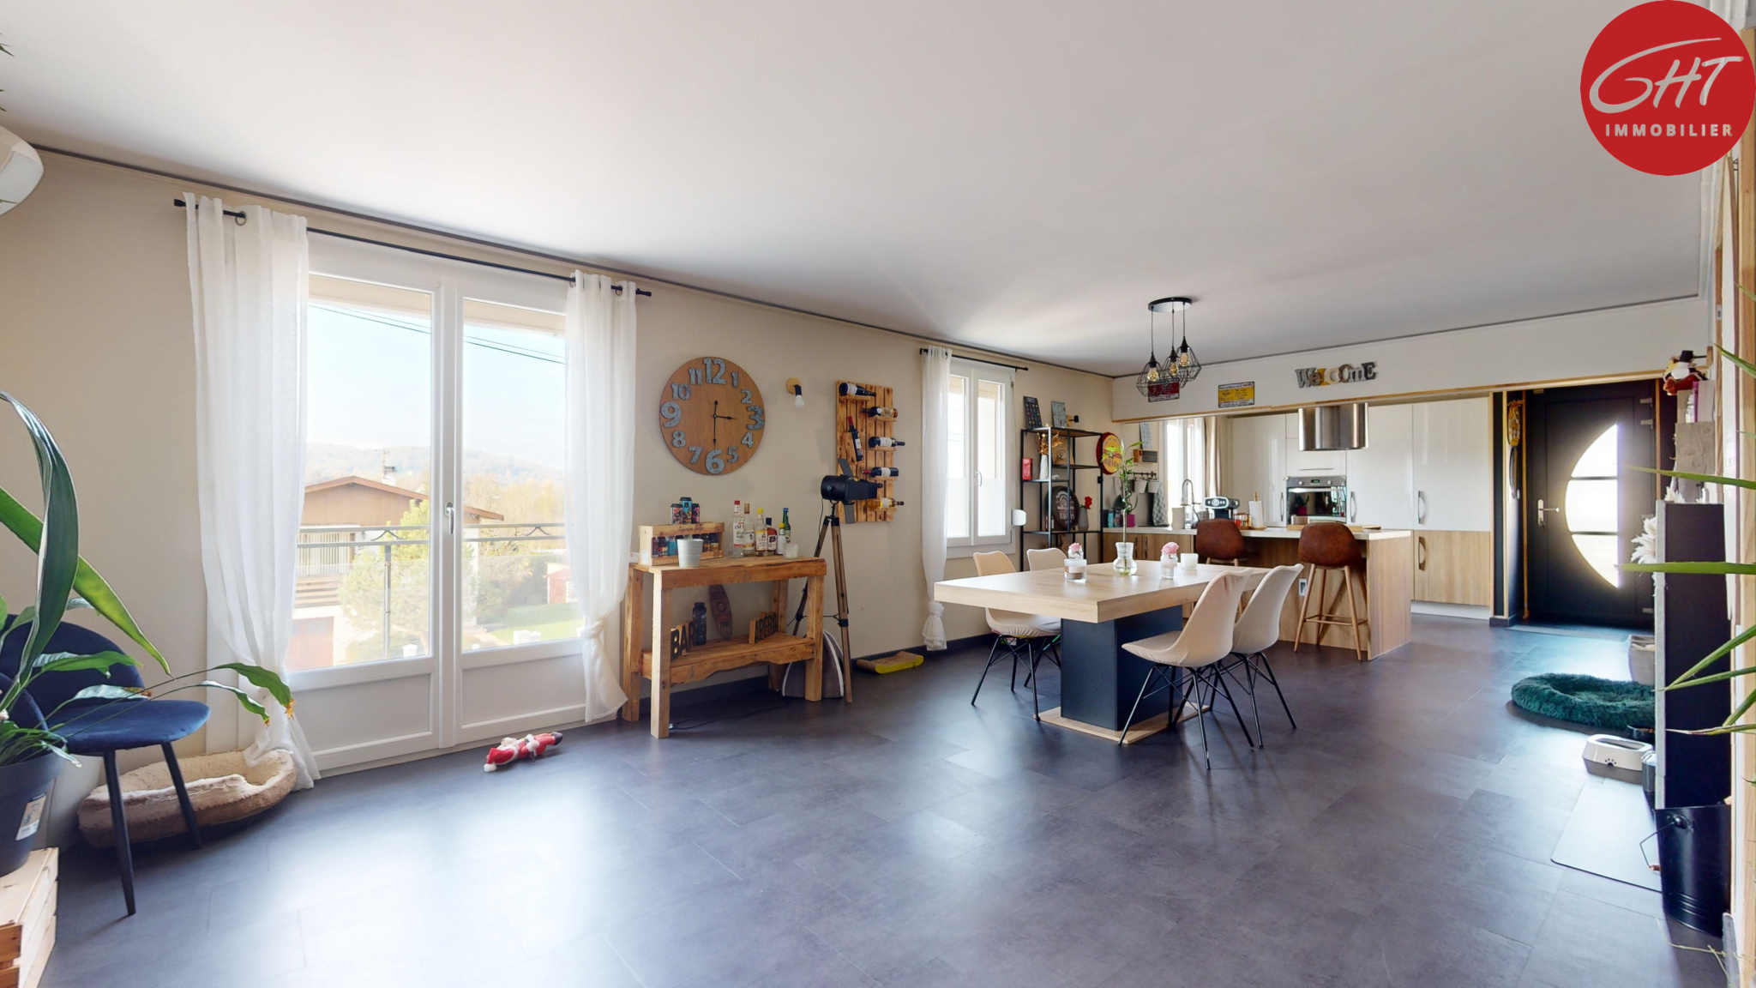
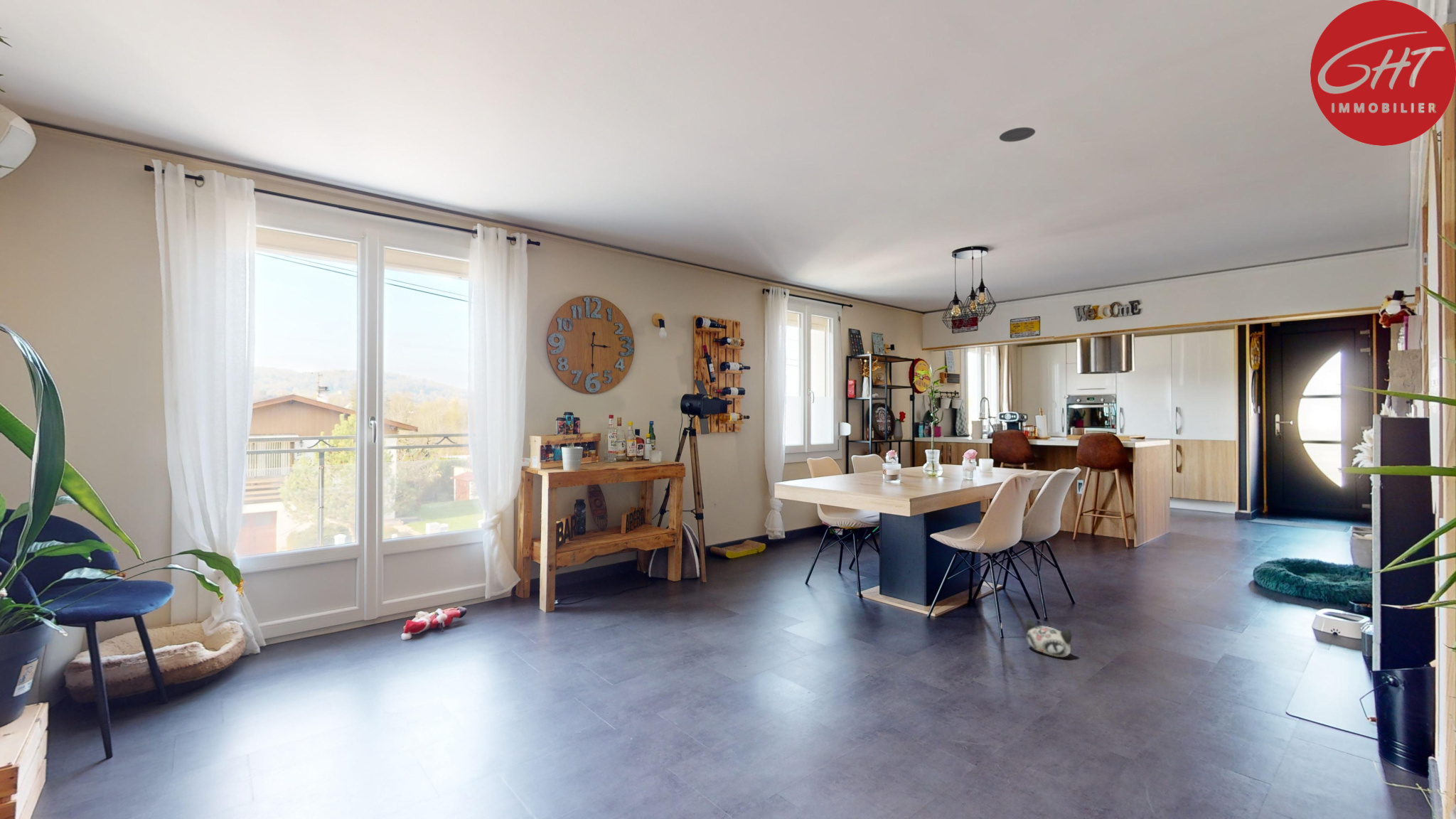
+ recessed light [999,127,1036,143]
+ plush toy [1025,618,1073,658]
